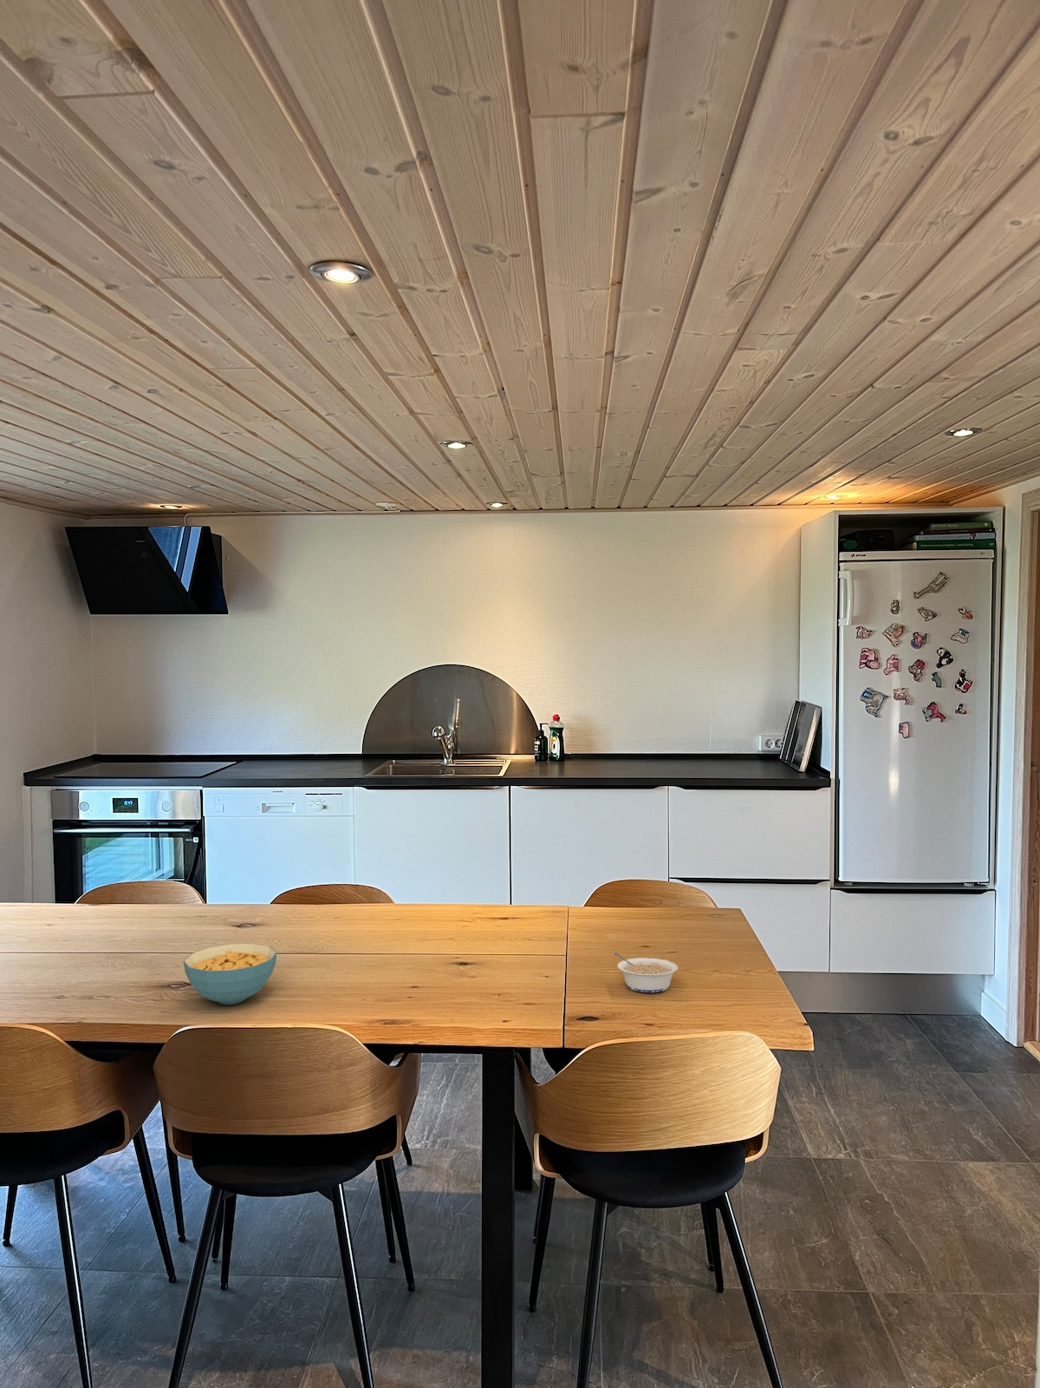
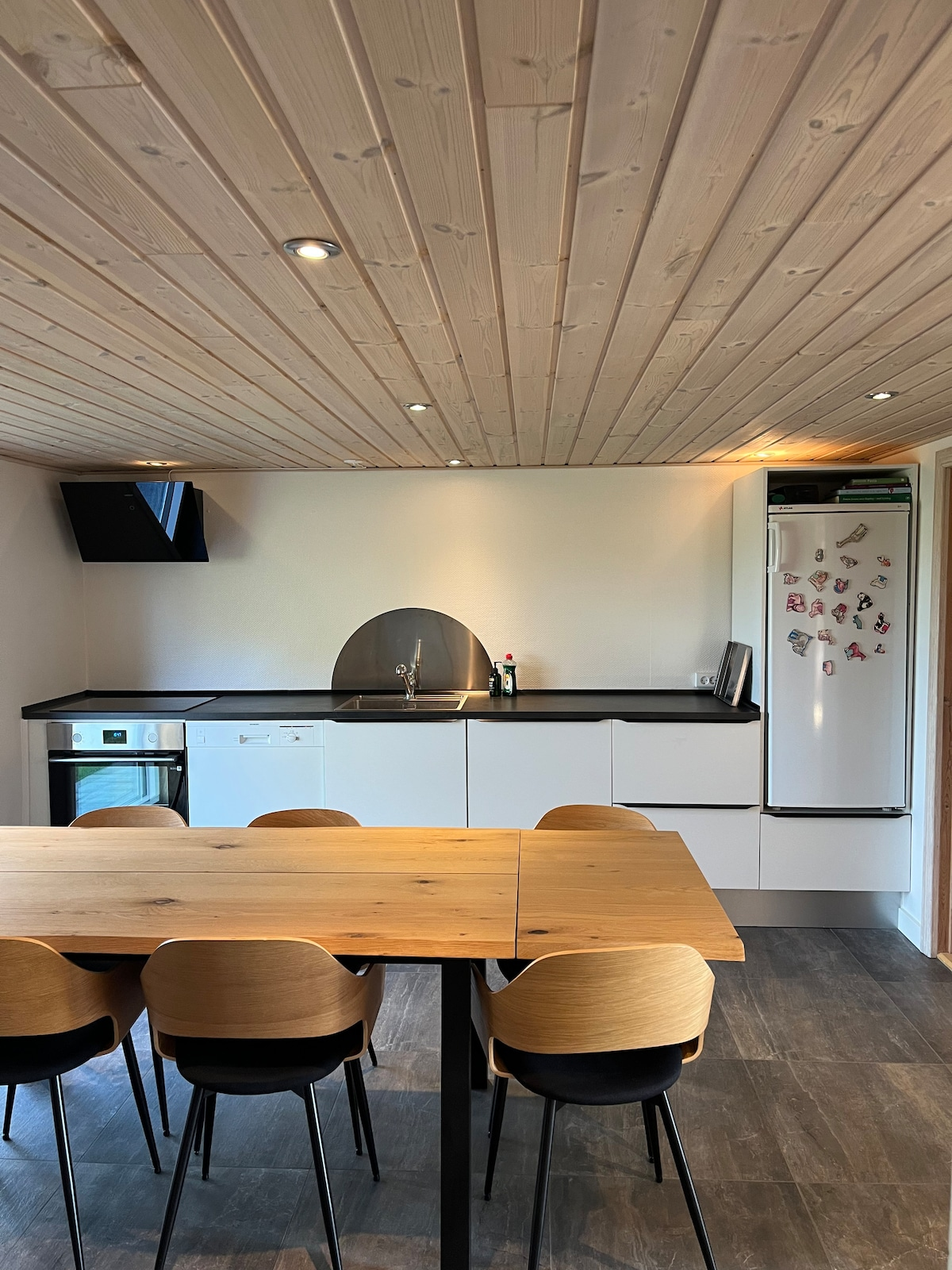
- cereal bowl [182,943,277,1005]
- legume [613,952,678,993]
